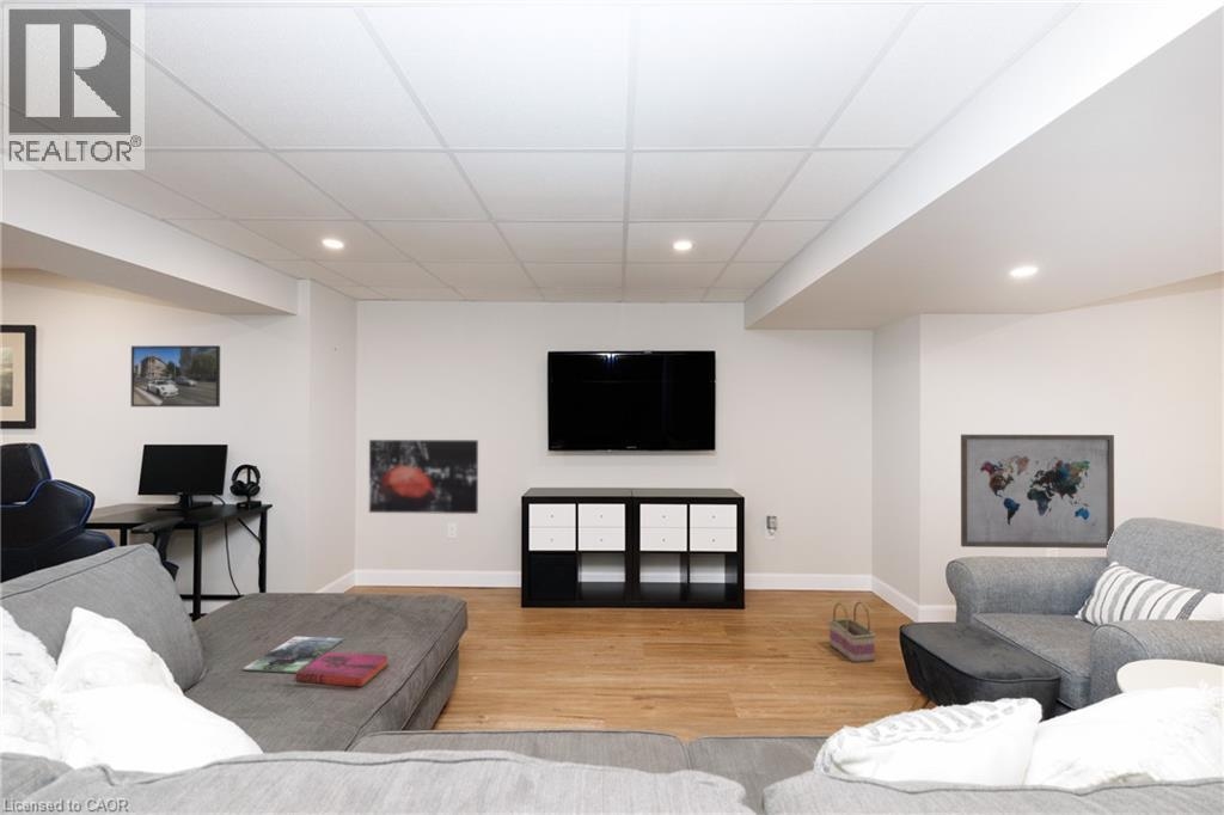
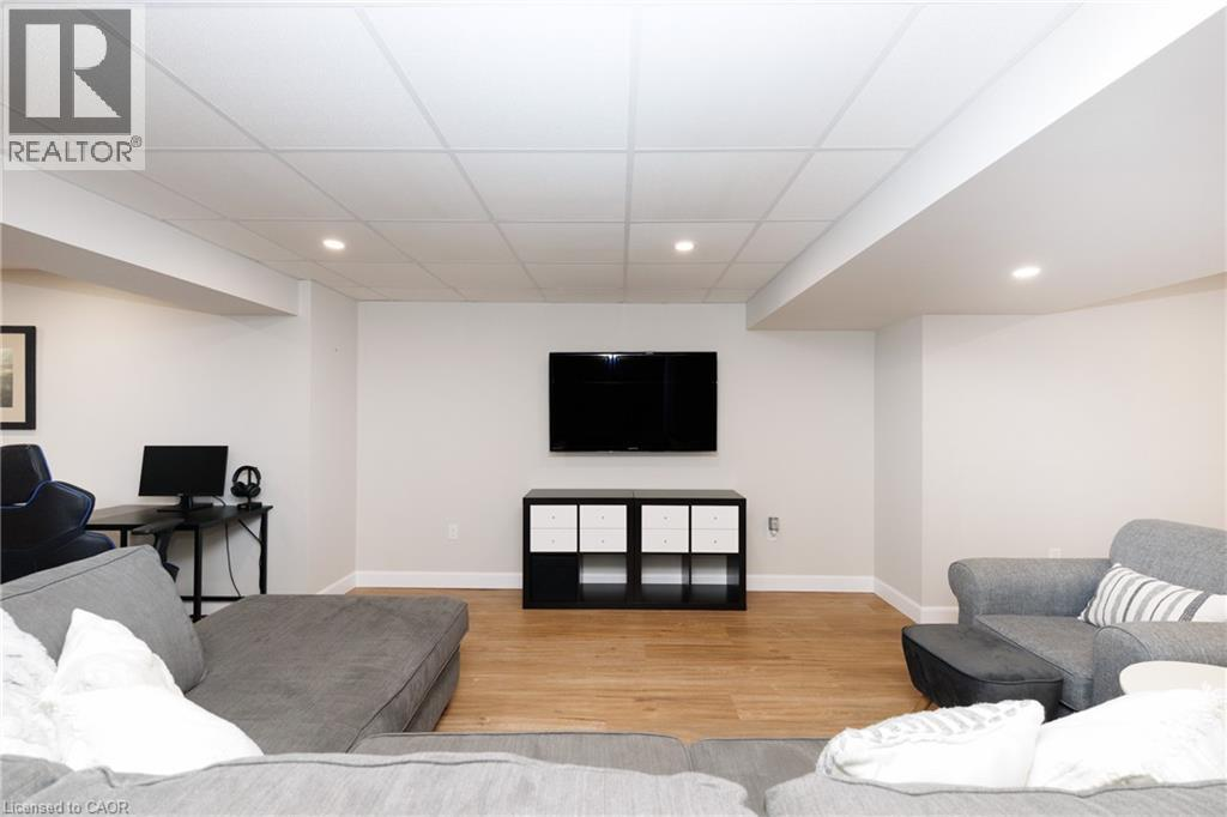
- wall art [368,439,479,515]
- basket [828,600,876,663]
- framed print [130,344,221,408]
- hardback book [294,651,390,688]
- wall art [960,434,1115,550]
- magazine [241,636,344,674]
